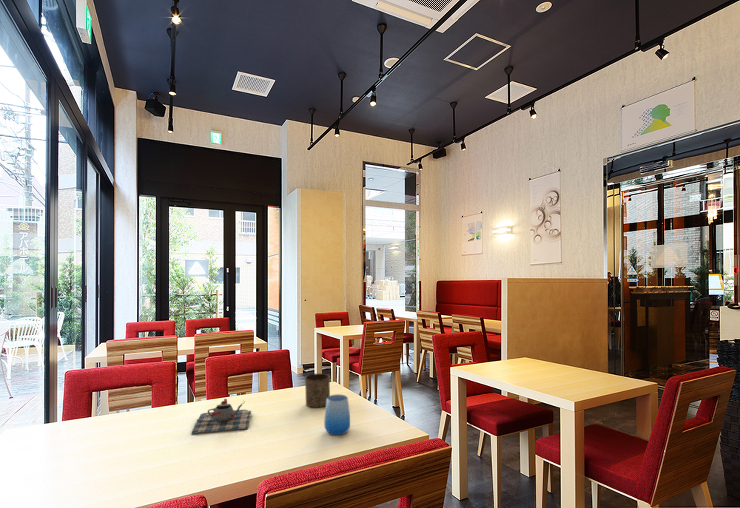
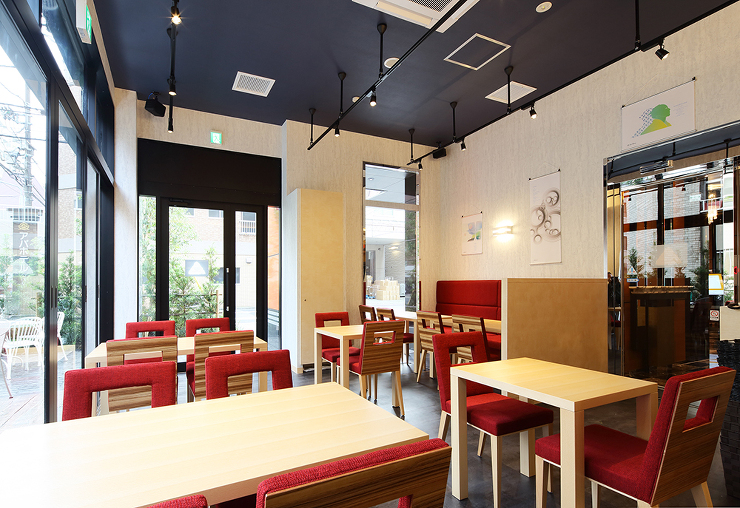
- cup [304,373,331,408]
- teapot [190,398,252,436]
- cup [324,394,351,436]
